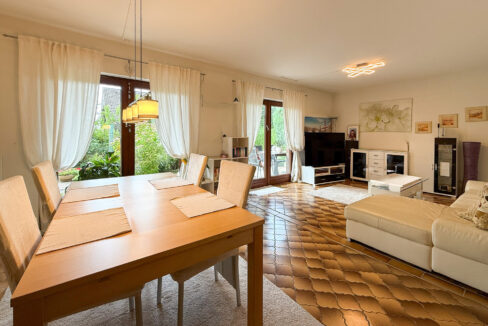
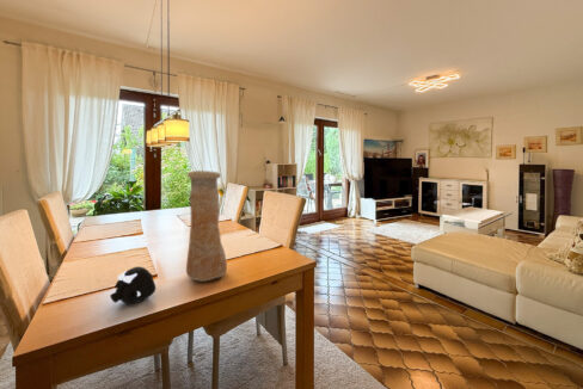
+ vase [185,169,228,282]
+ speaker [109,265,157,304]
